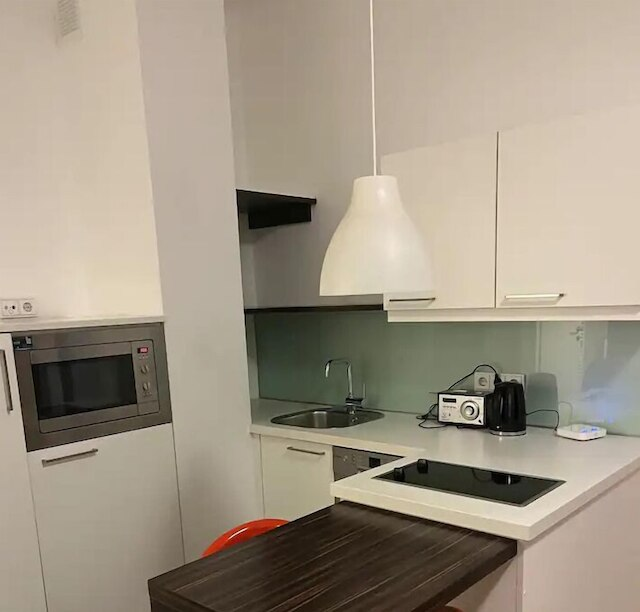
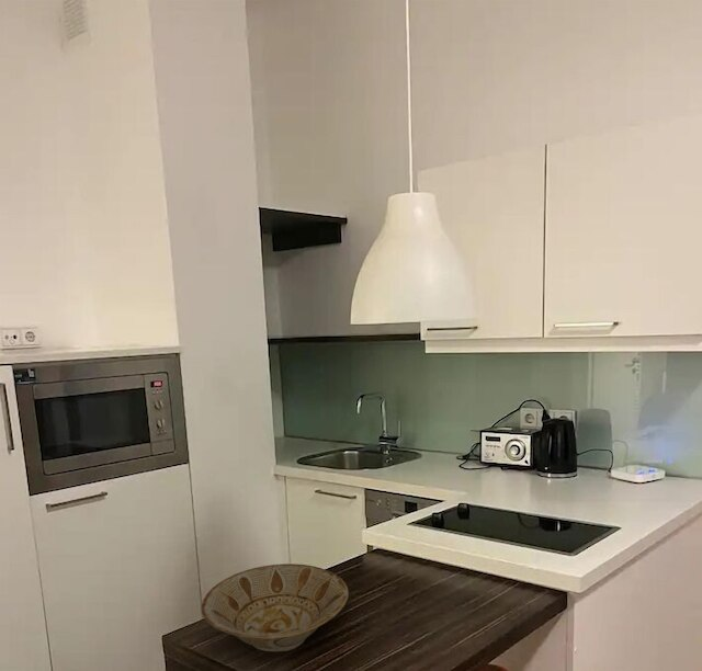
+ bowl [201,562,350,652]
